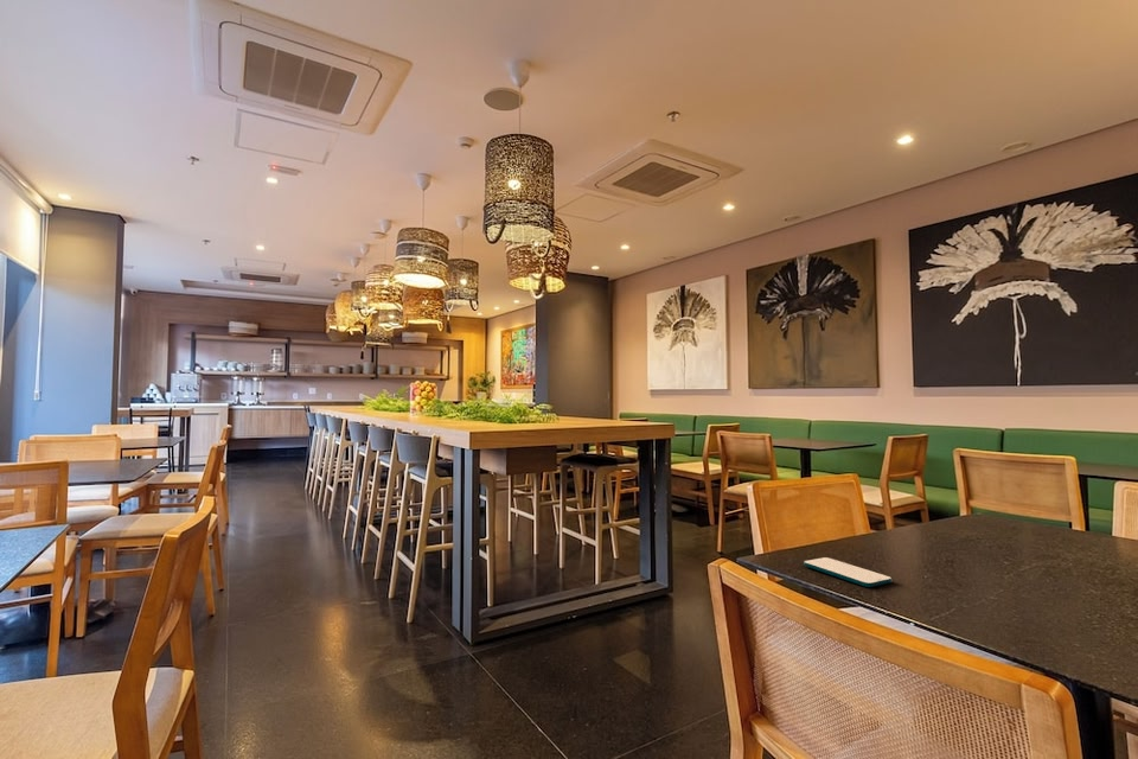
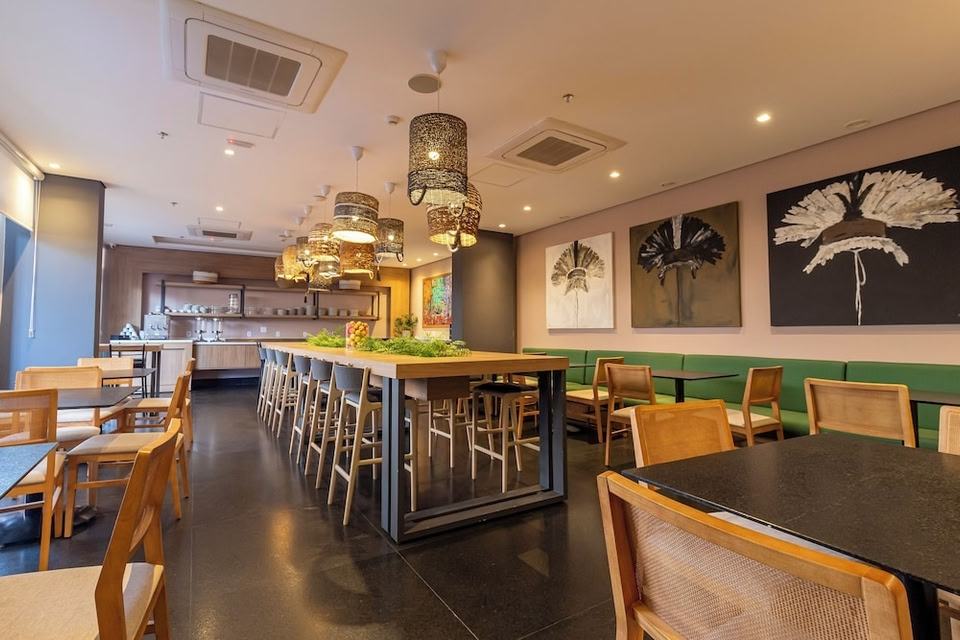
- smartphone [803,556,893,588]
